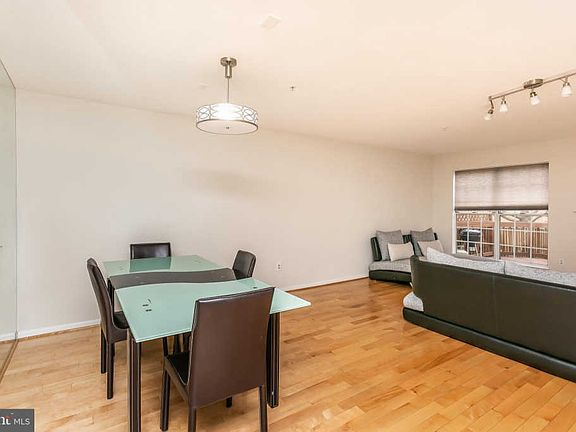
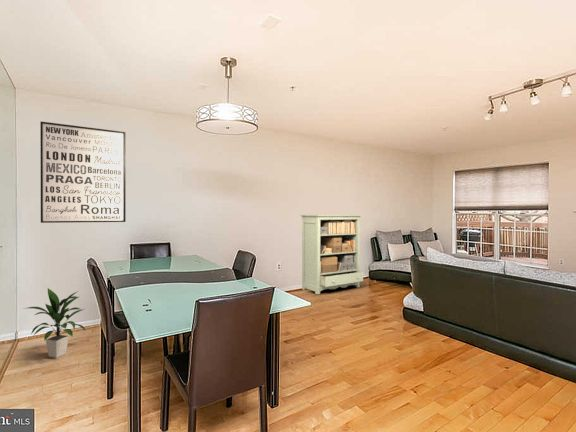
+ wall art [39,120,127,224]
+ bookshelf [299,214,364,295]
+ indoor plant [22,287,86,359]
